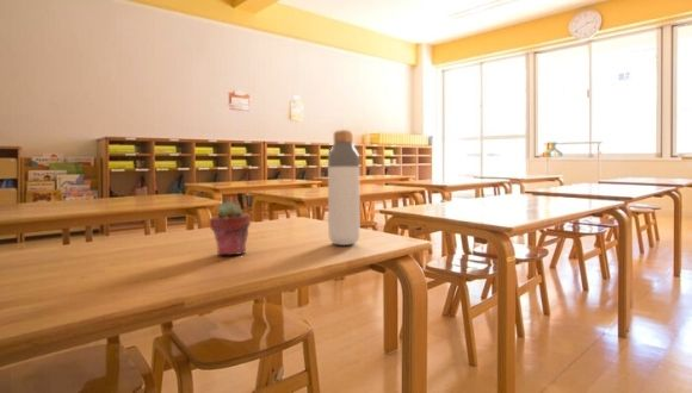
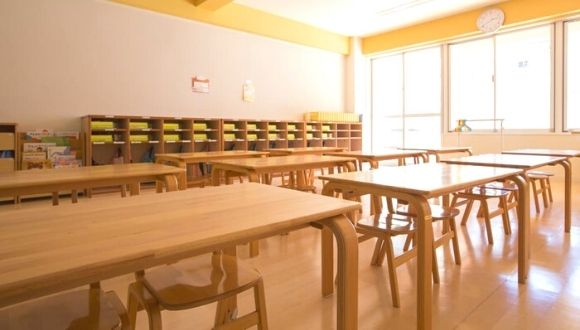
- bottle [327,129,362,247]
- potted succulent [209,200,252,256]
